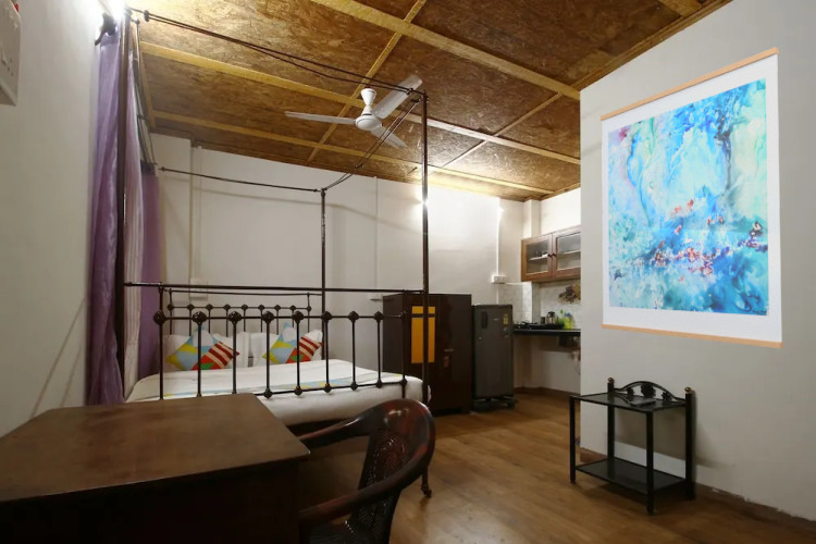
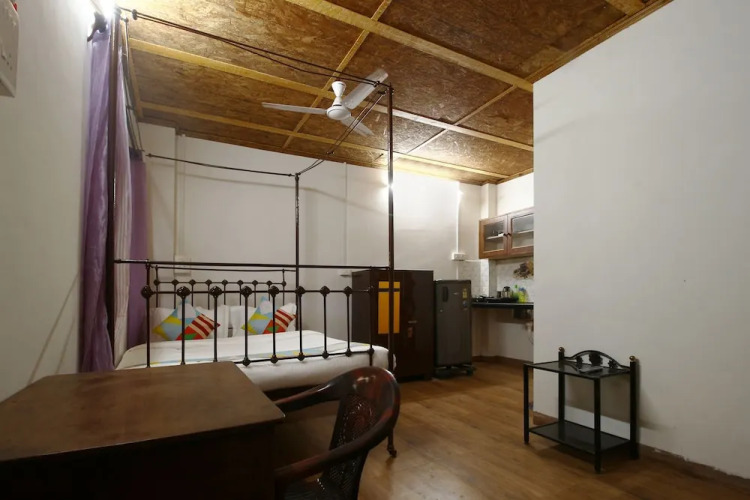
- wall art [599,46,784,349]
